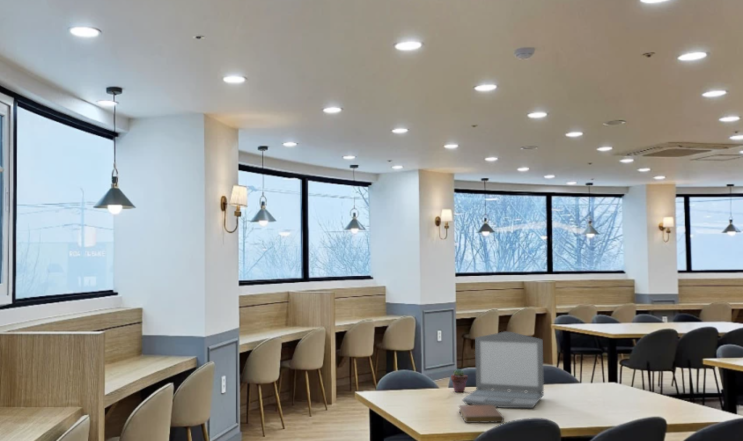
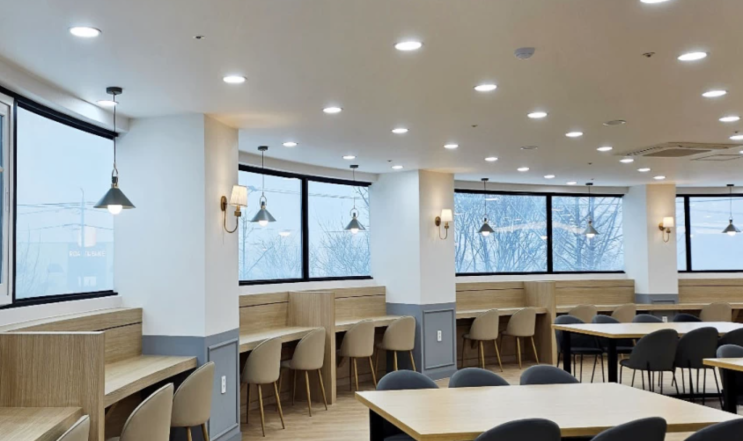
- potted succulent [450,368,469,393]
- laptop [462,331,545,409]
- notebook [458,404,505,424]
